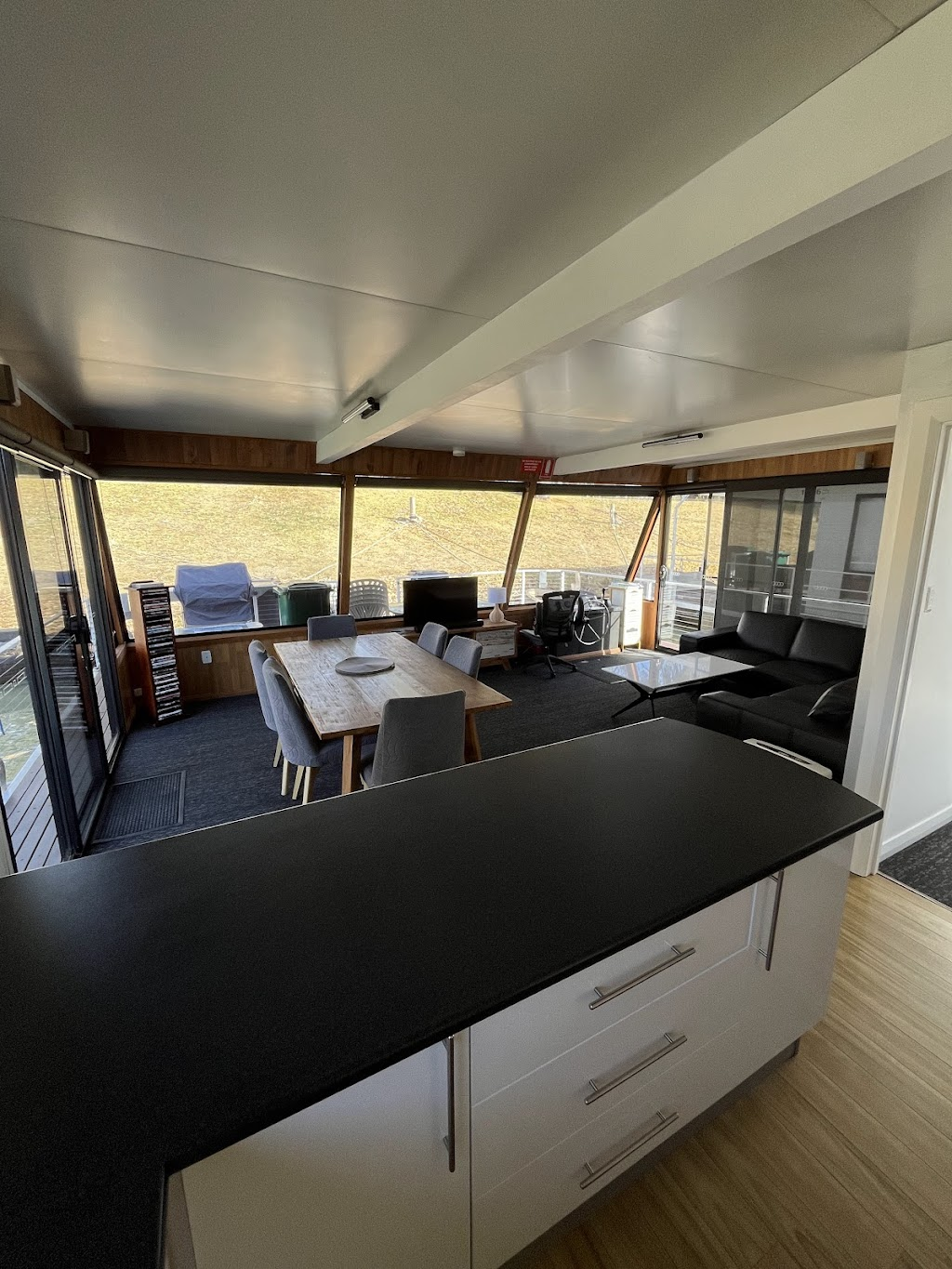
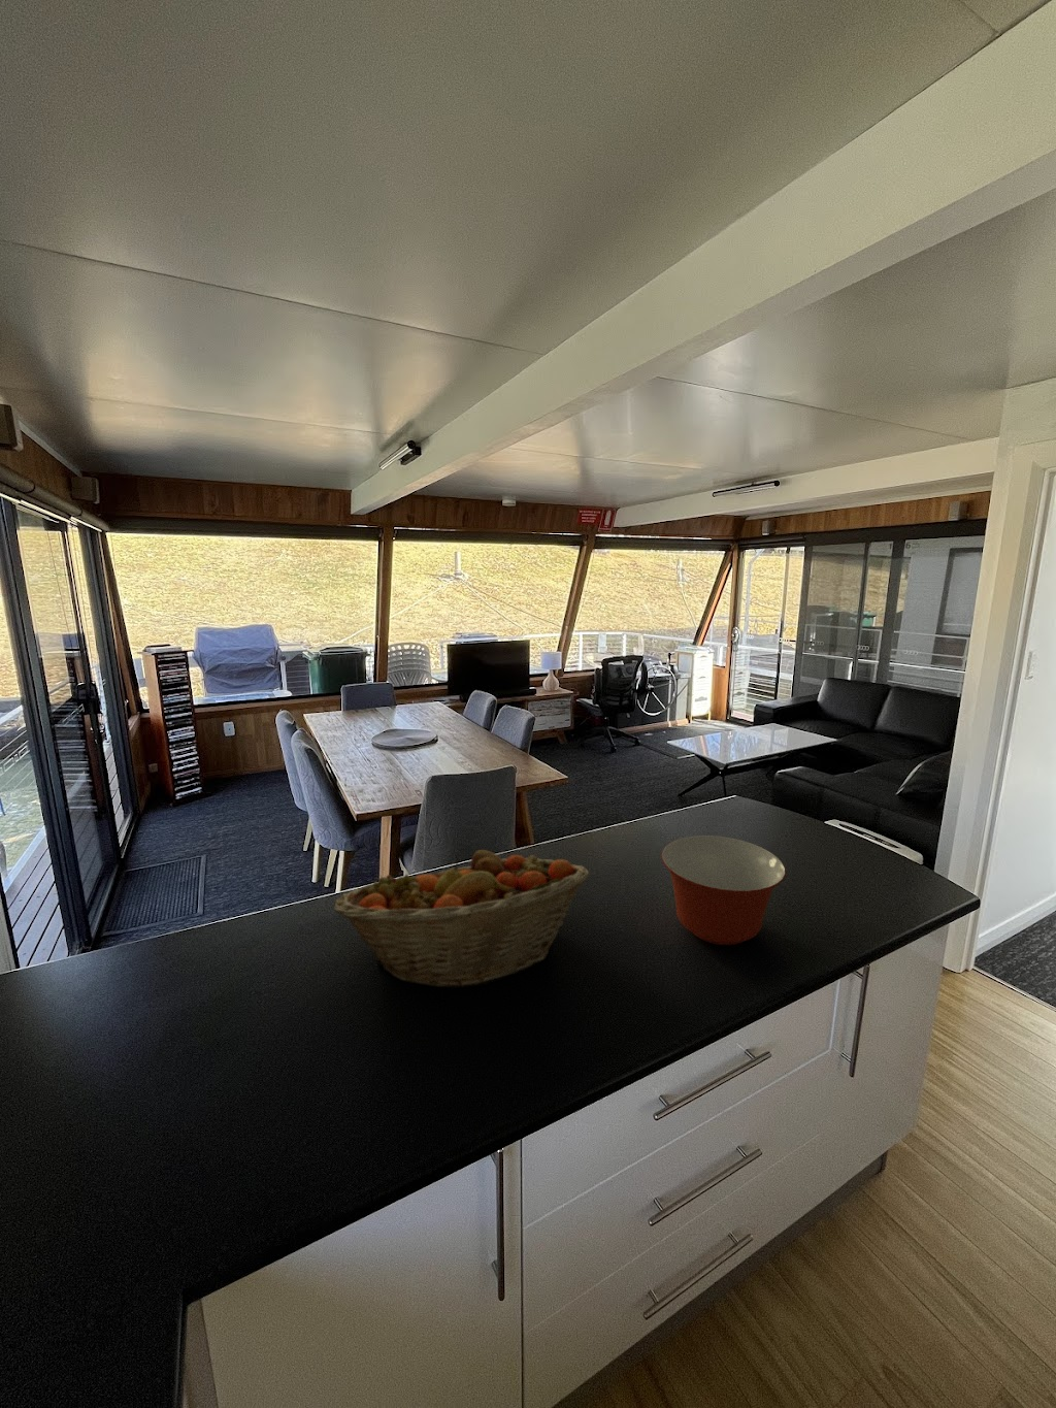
+ fruit basket [333,849,590,990]
+ mixing bowl [660,834,786,946]
